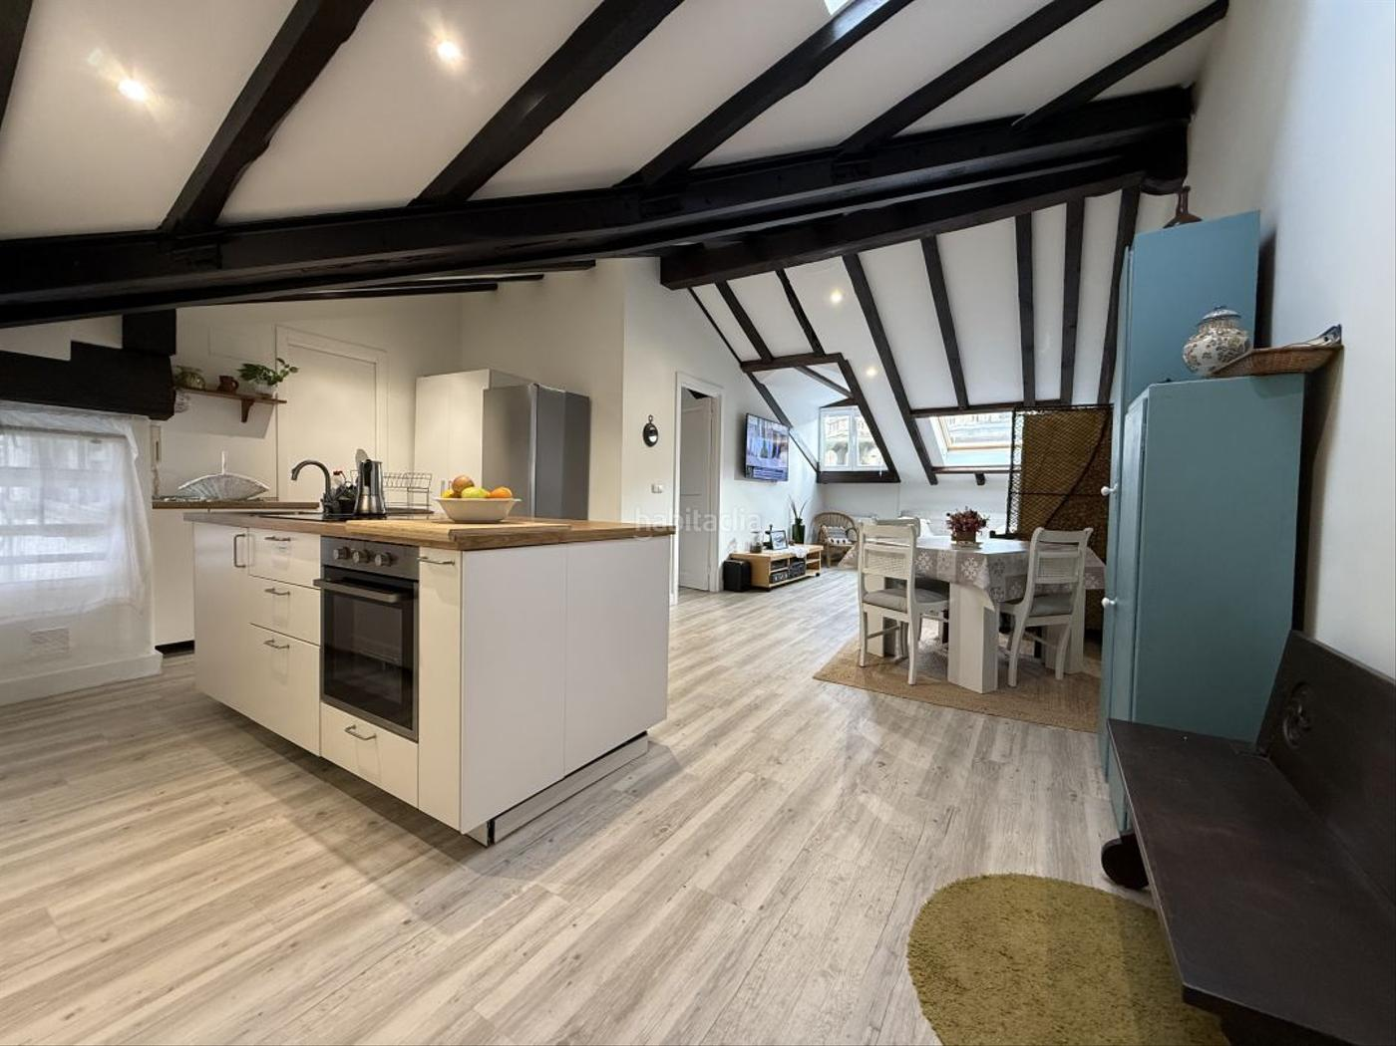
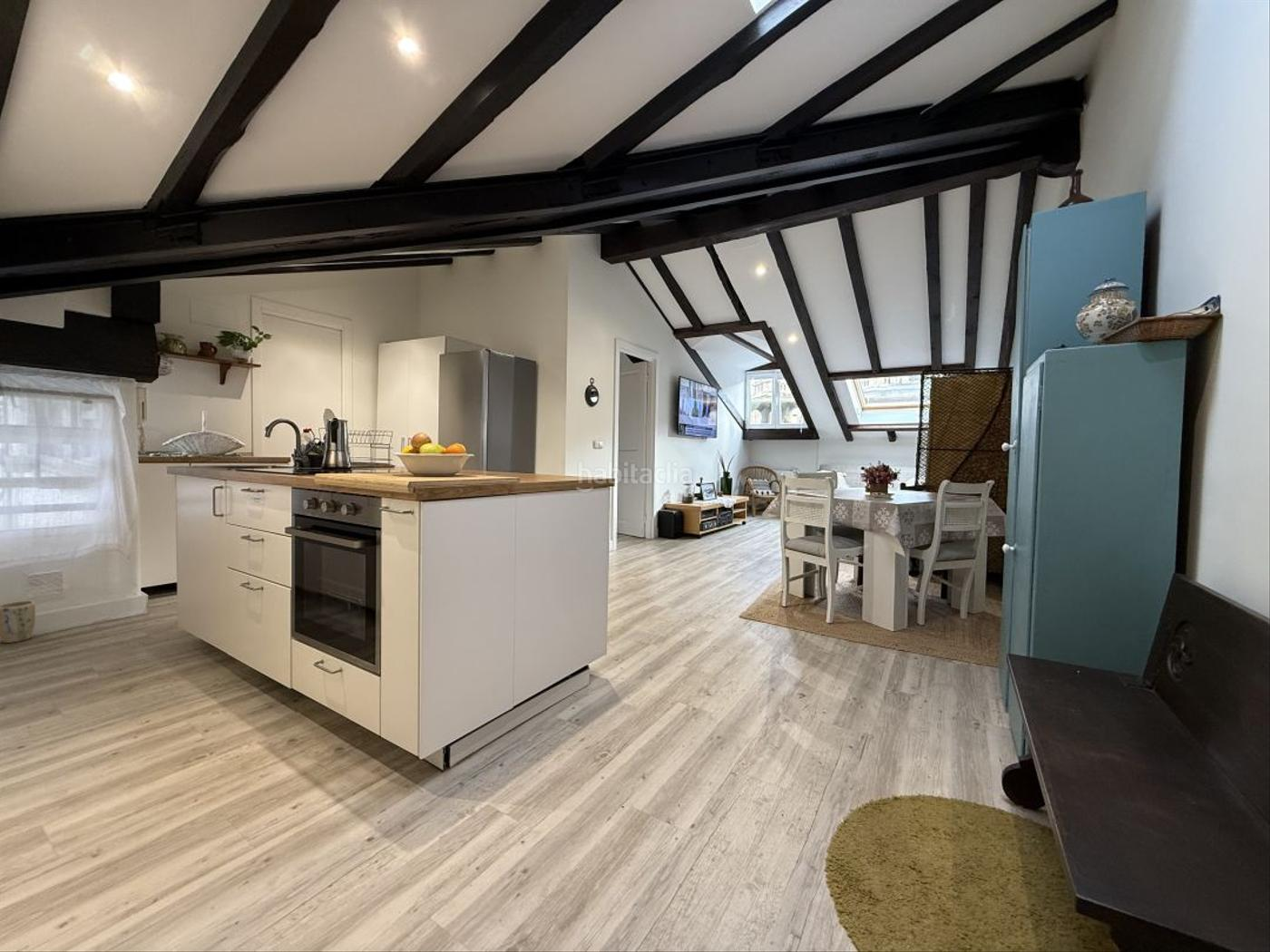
+ plant pot [0,600,36,644]
